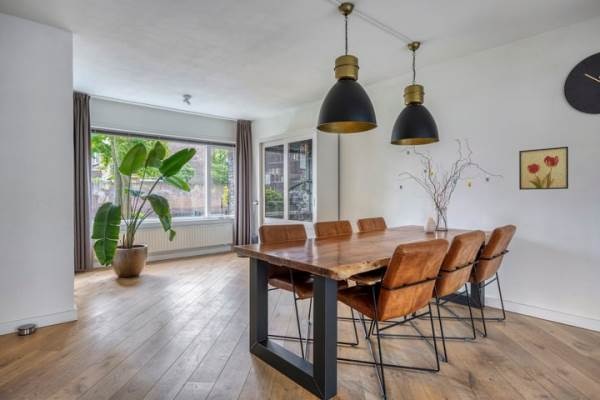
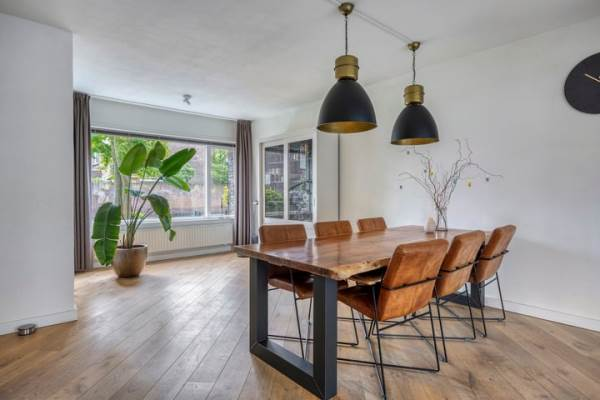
- wall art [518,145,569,191]
